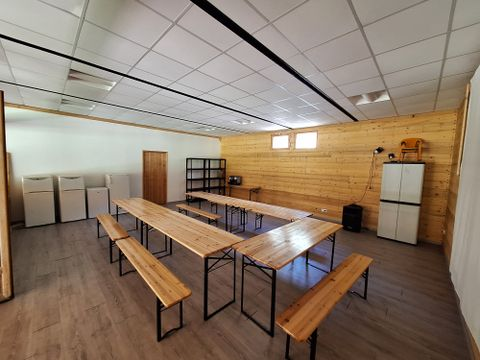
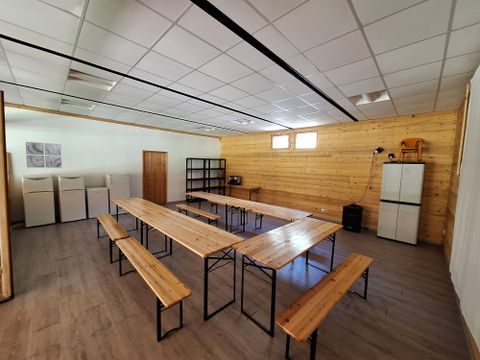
+ wall art [25,141,63,169]
